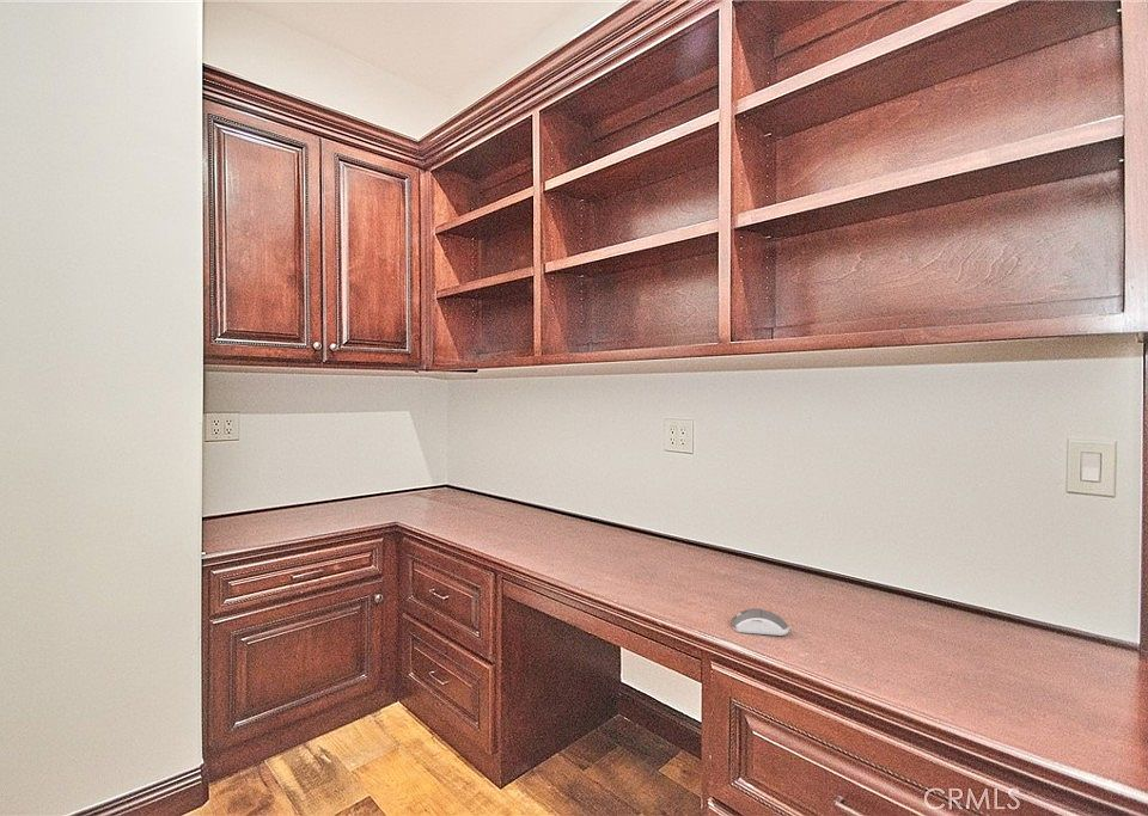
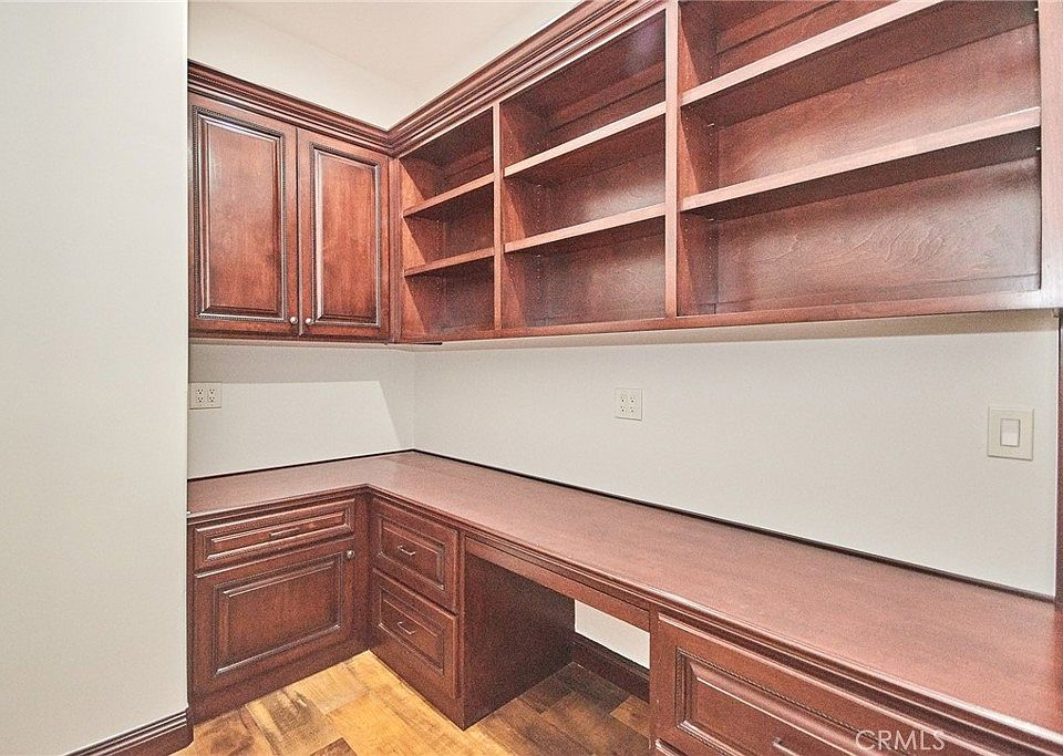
- computer mouse [731,607,790,637]
